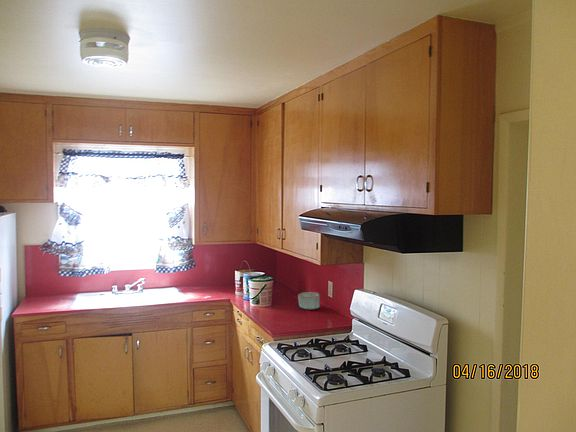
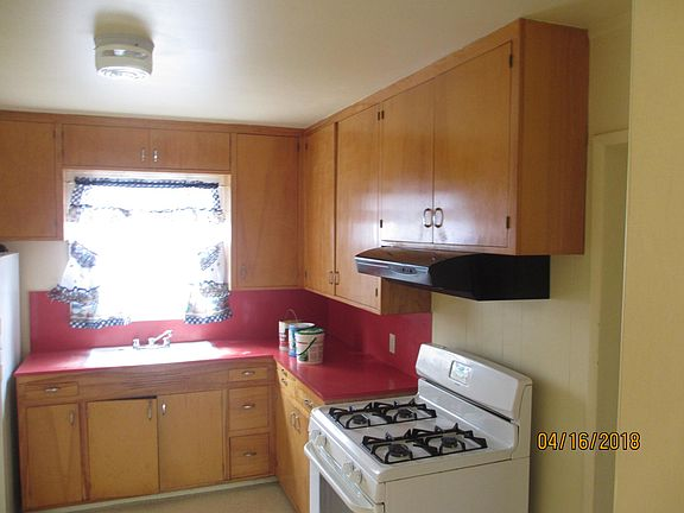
- bowl [297,291,321,311]
